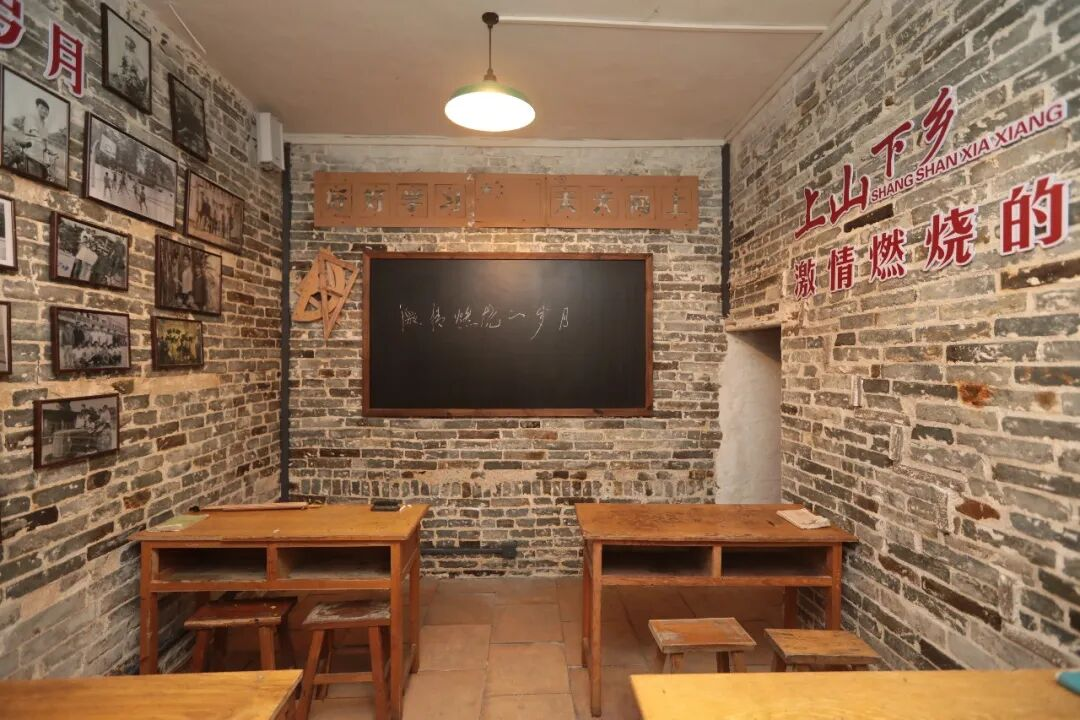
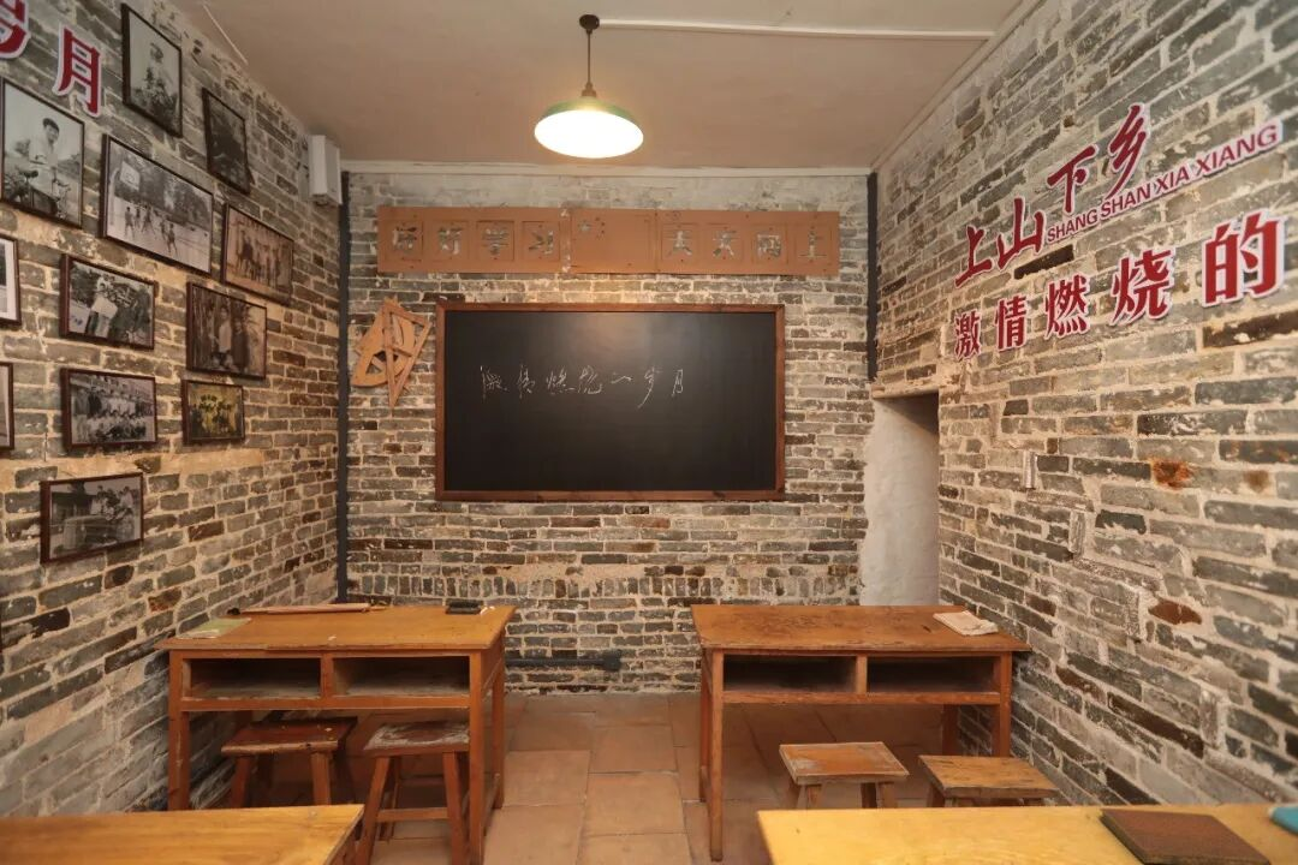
+ notebook [1097,807,1273,865]
